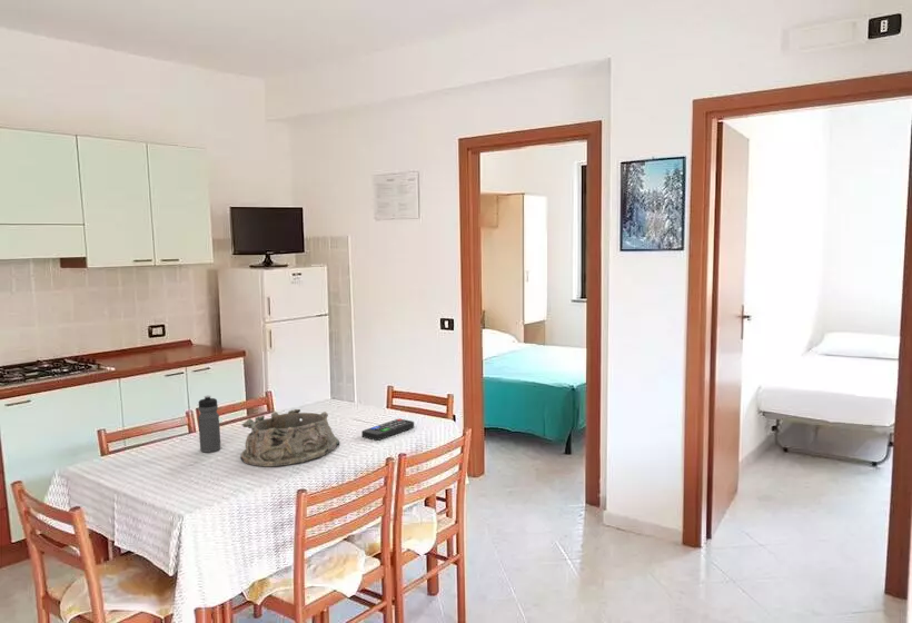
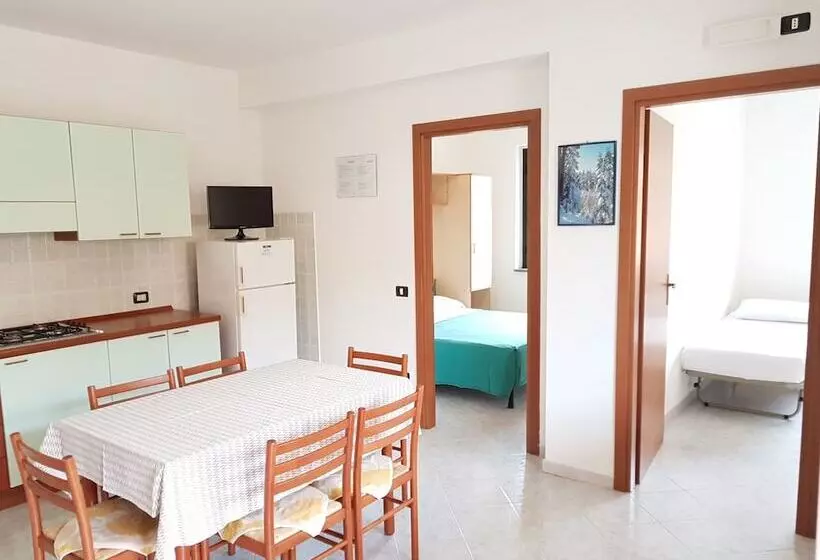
- remote control [360,417,415,442]
- water bottle [197,395,222,454]
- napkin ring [240,408,340,467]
